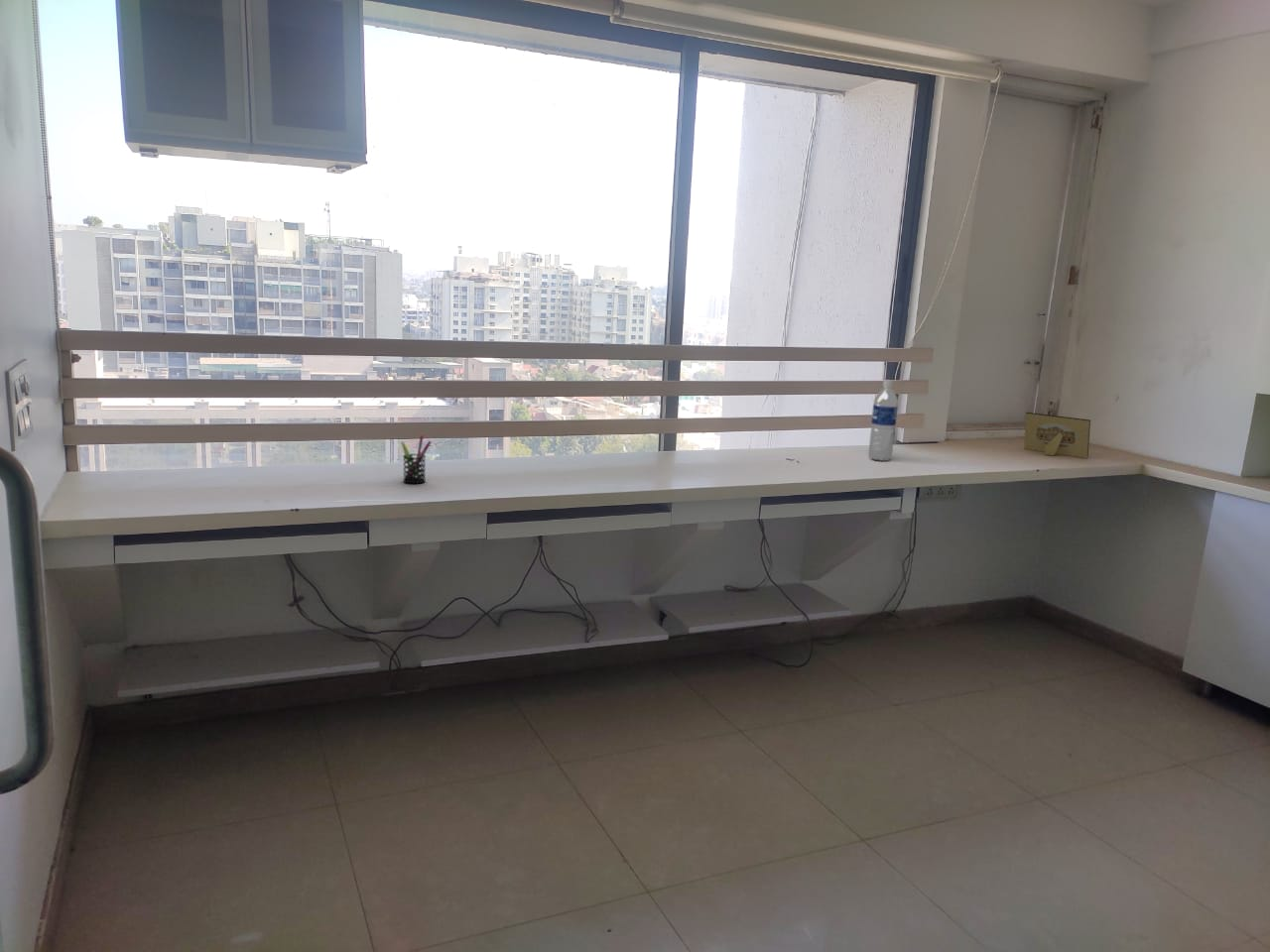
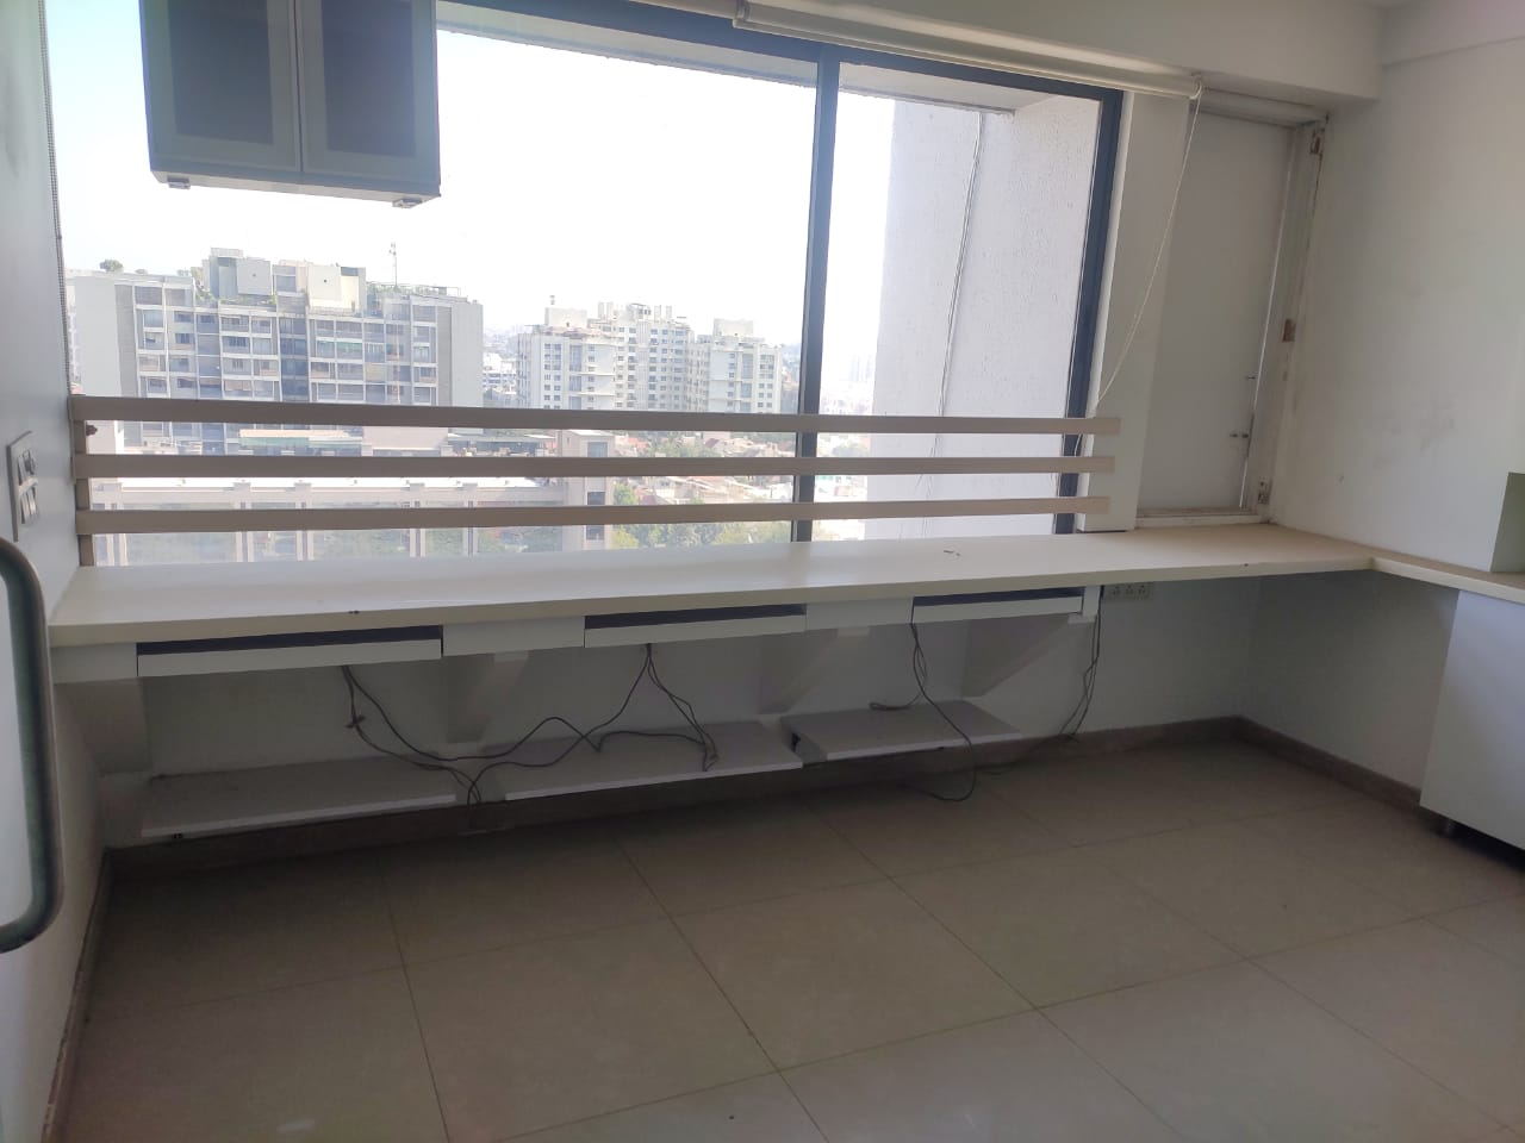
- water bottle [868,379,899,462]
- picture frame [1023,412,1091,459]
- pen holder [401,434,433,484]
